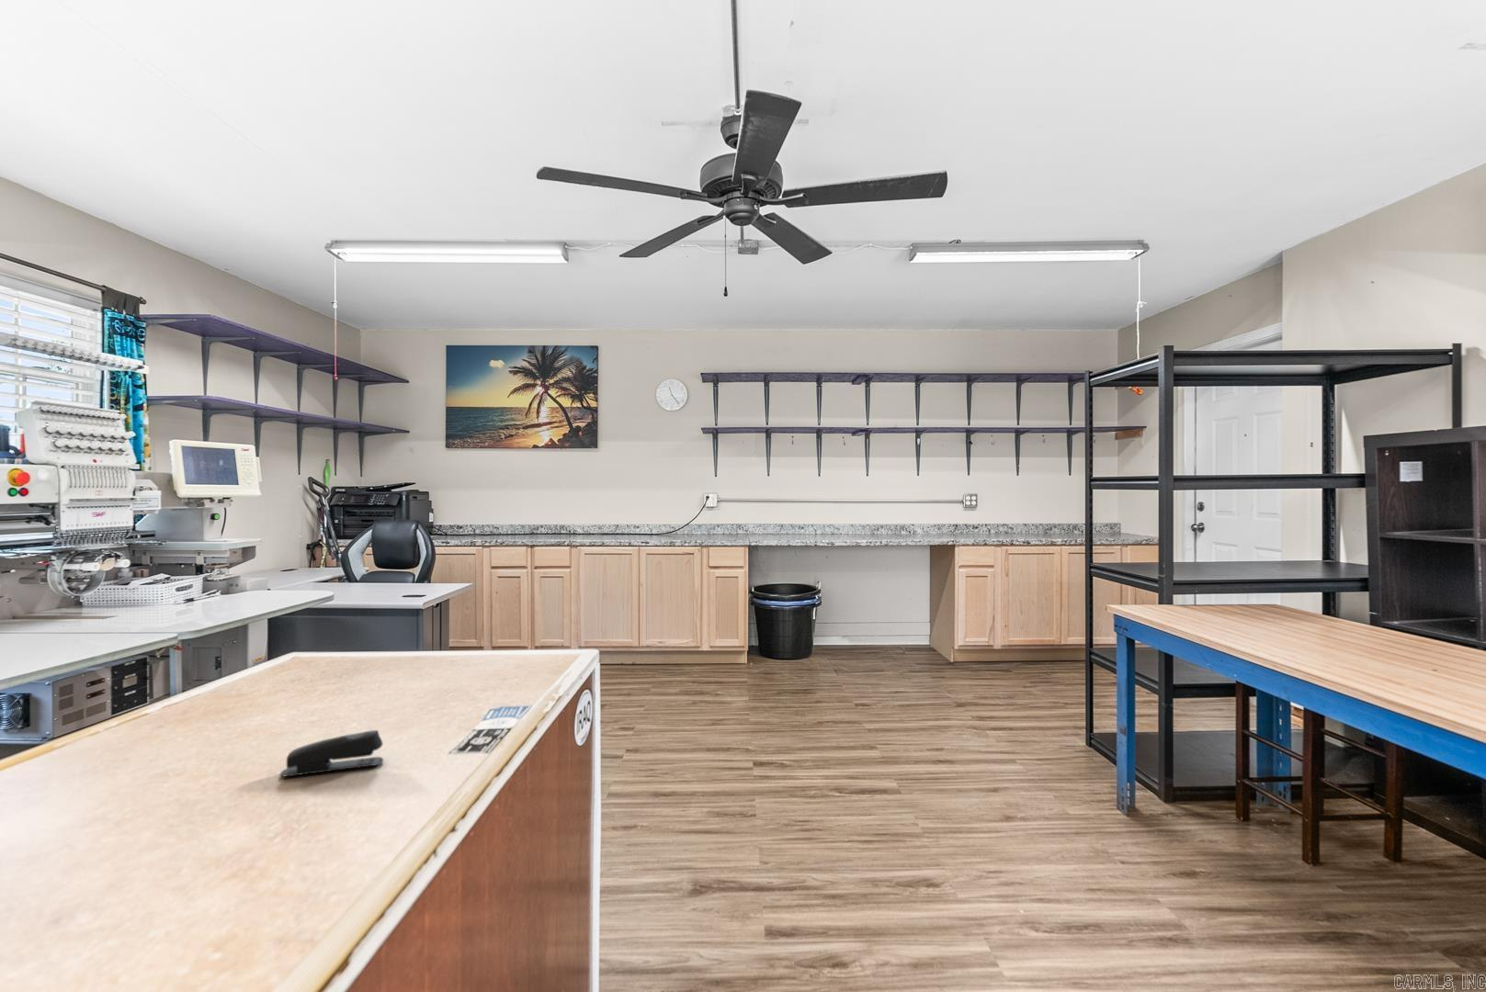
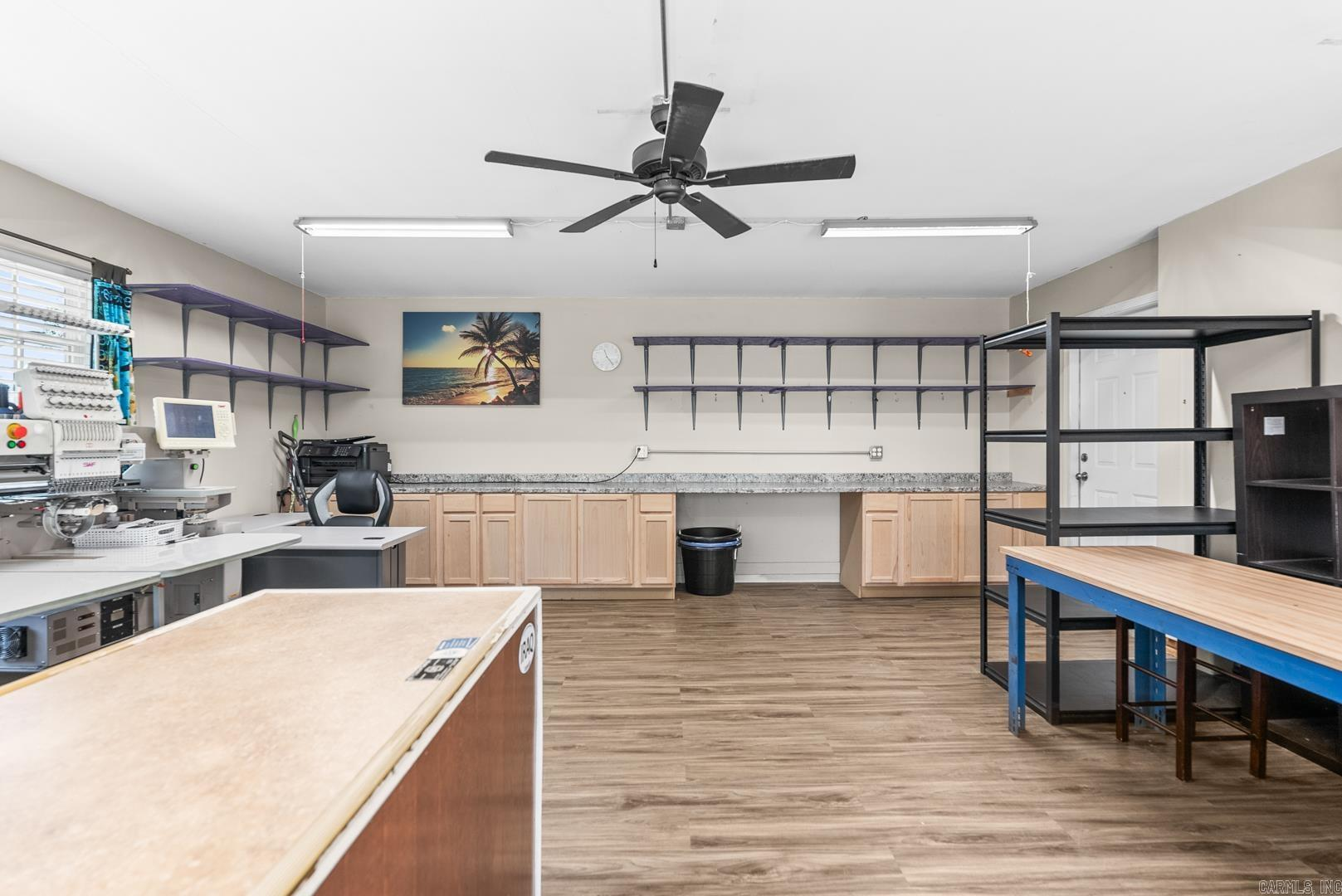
- stapler [279,730,384,778]
